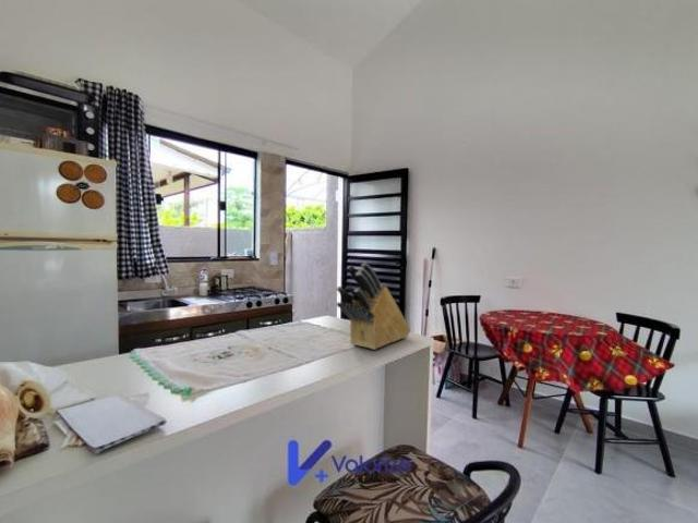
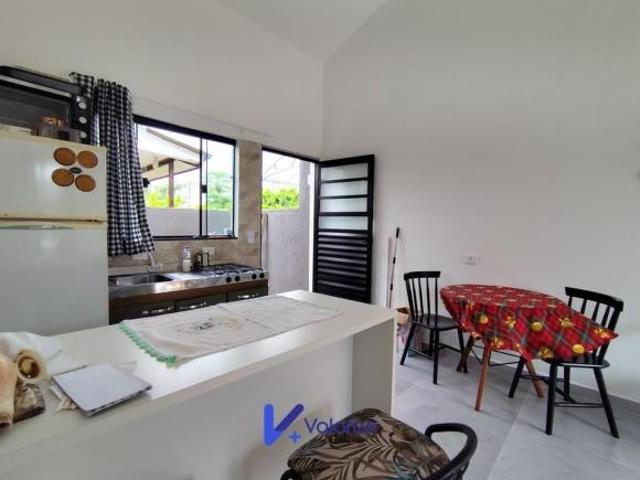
- knife block [335,260,411,351]
